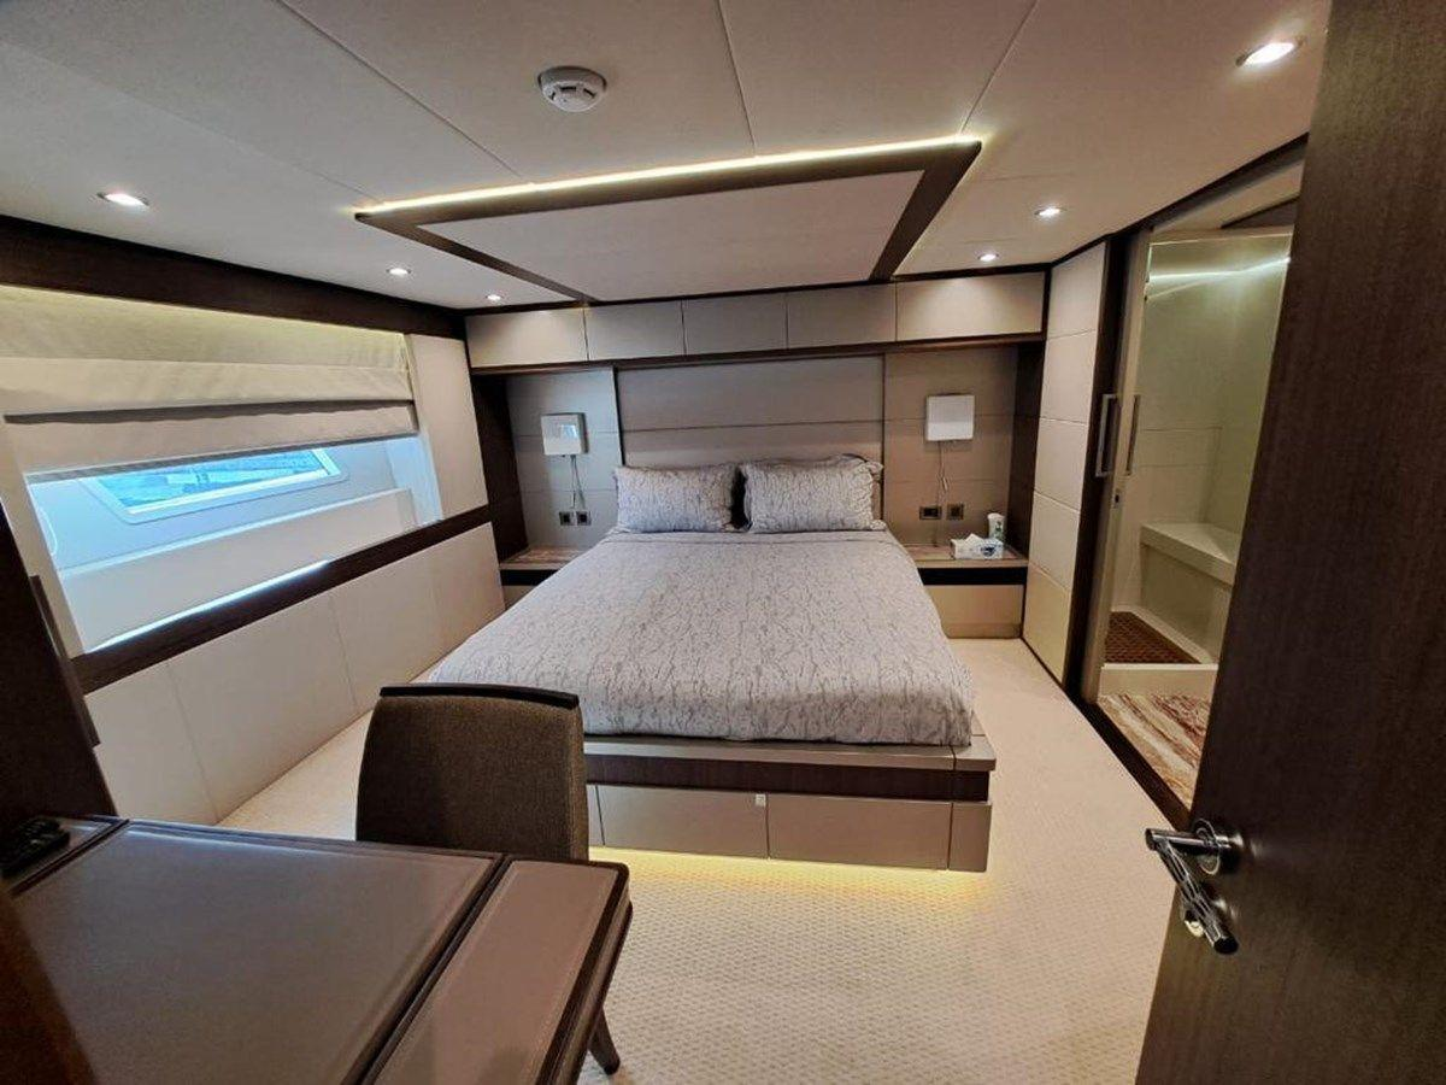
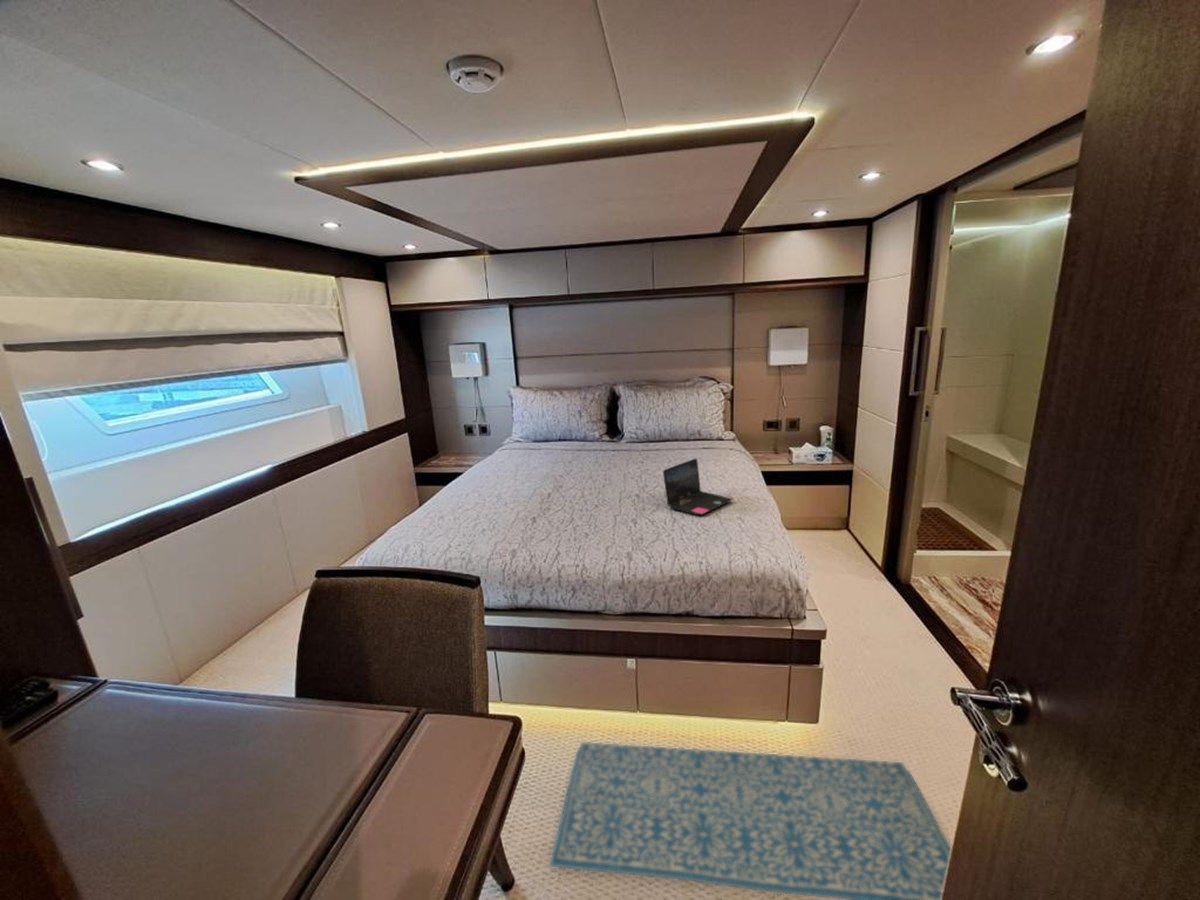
+ rug [549,741,952,900]
+ laptop [662,457,734,516]
